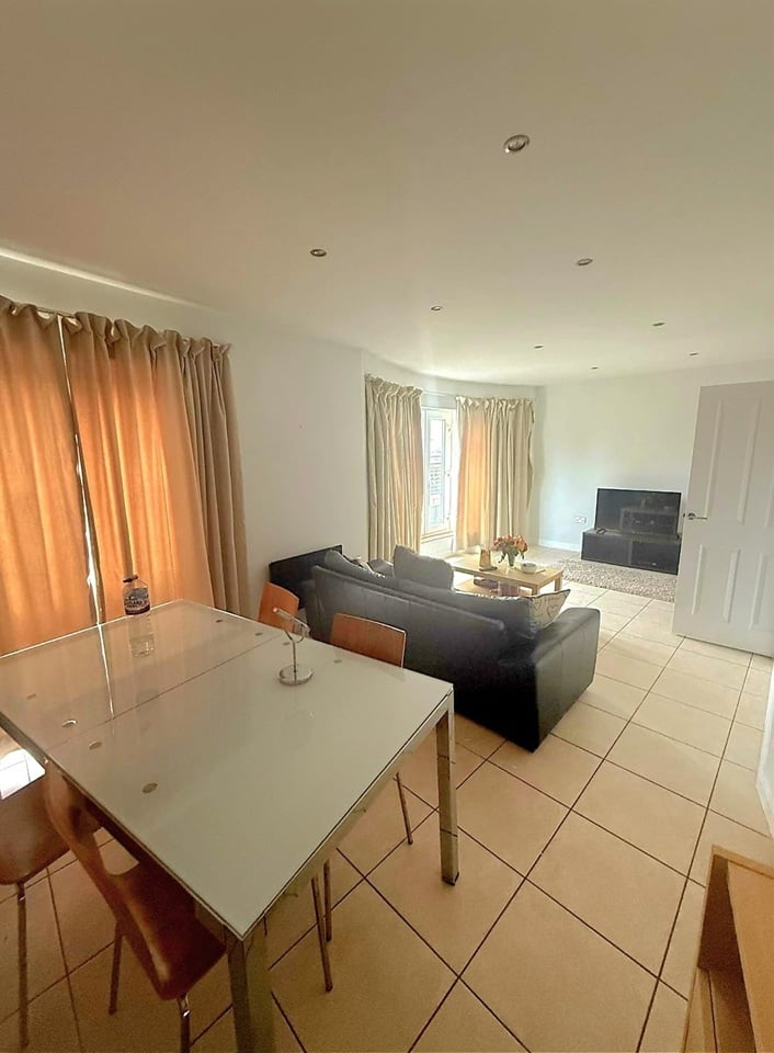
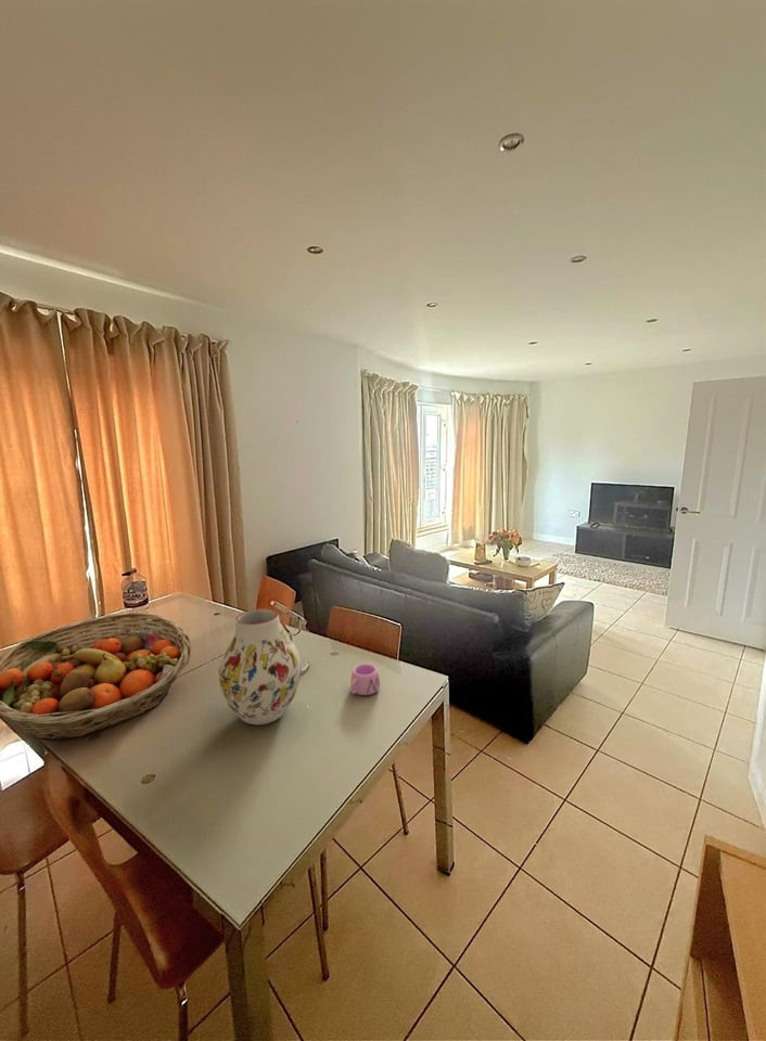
+ vase [218,607,302,727]
+ fruit basket [0,611,192,742]
+ mug [349,663,381,696]
